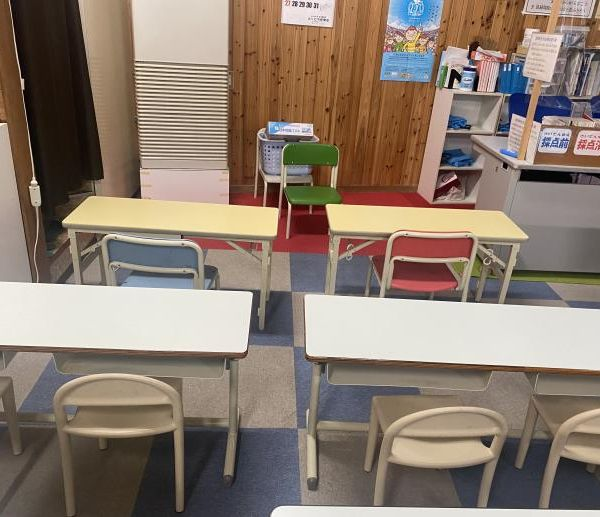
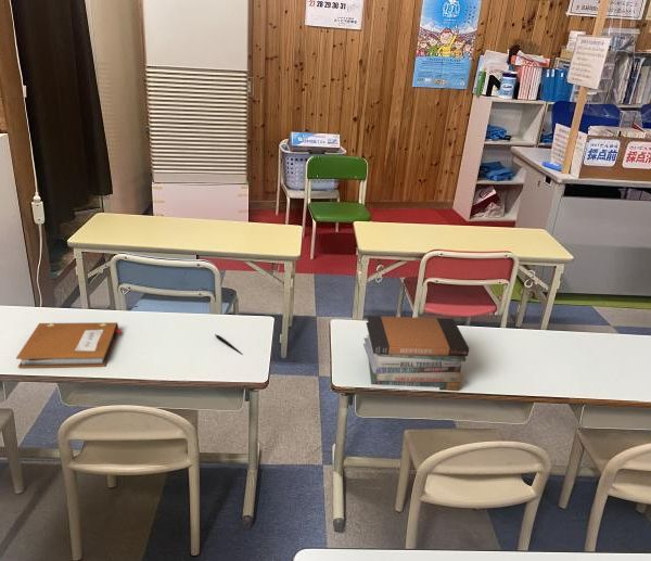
+ book stack [362,315,470,392]
+ notebook [15,321,123,369]
+ pen [214,333,244,356]
